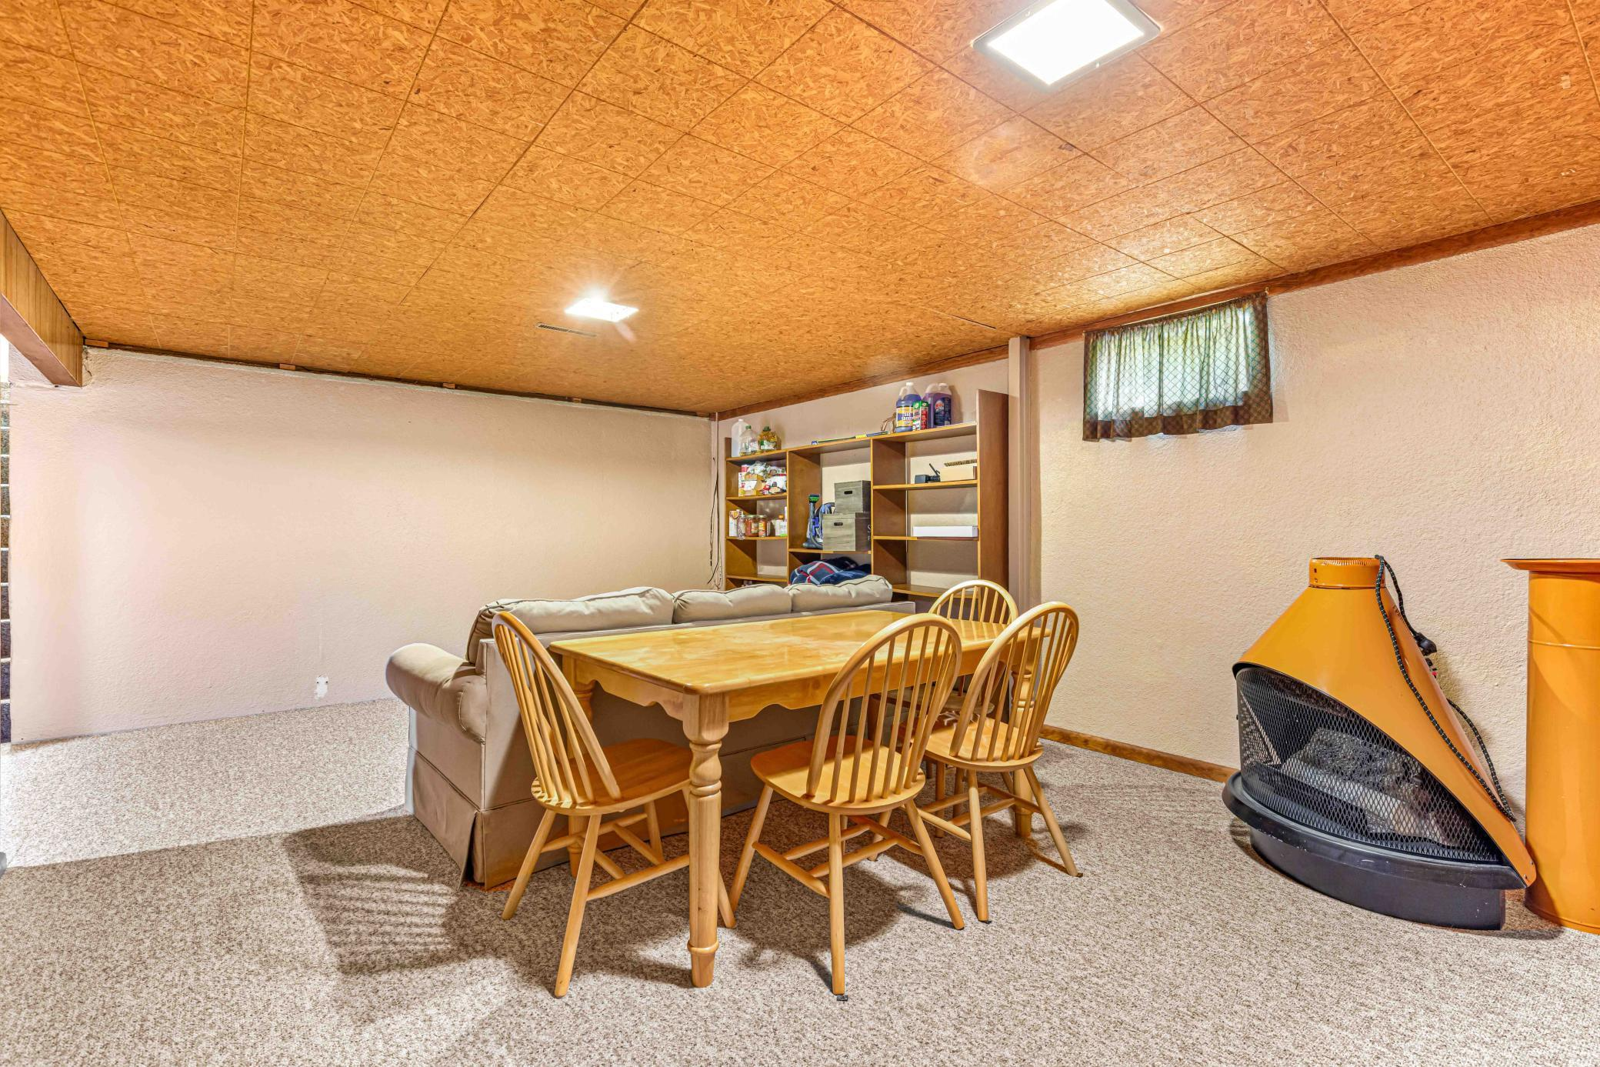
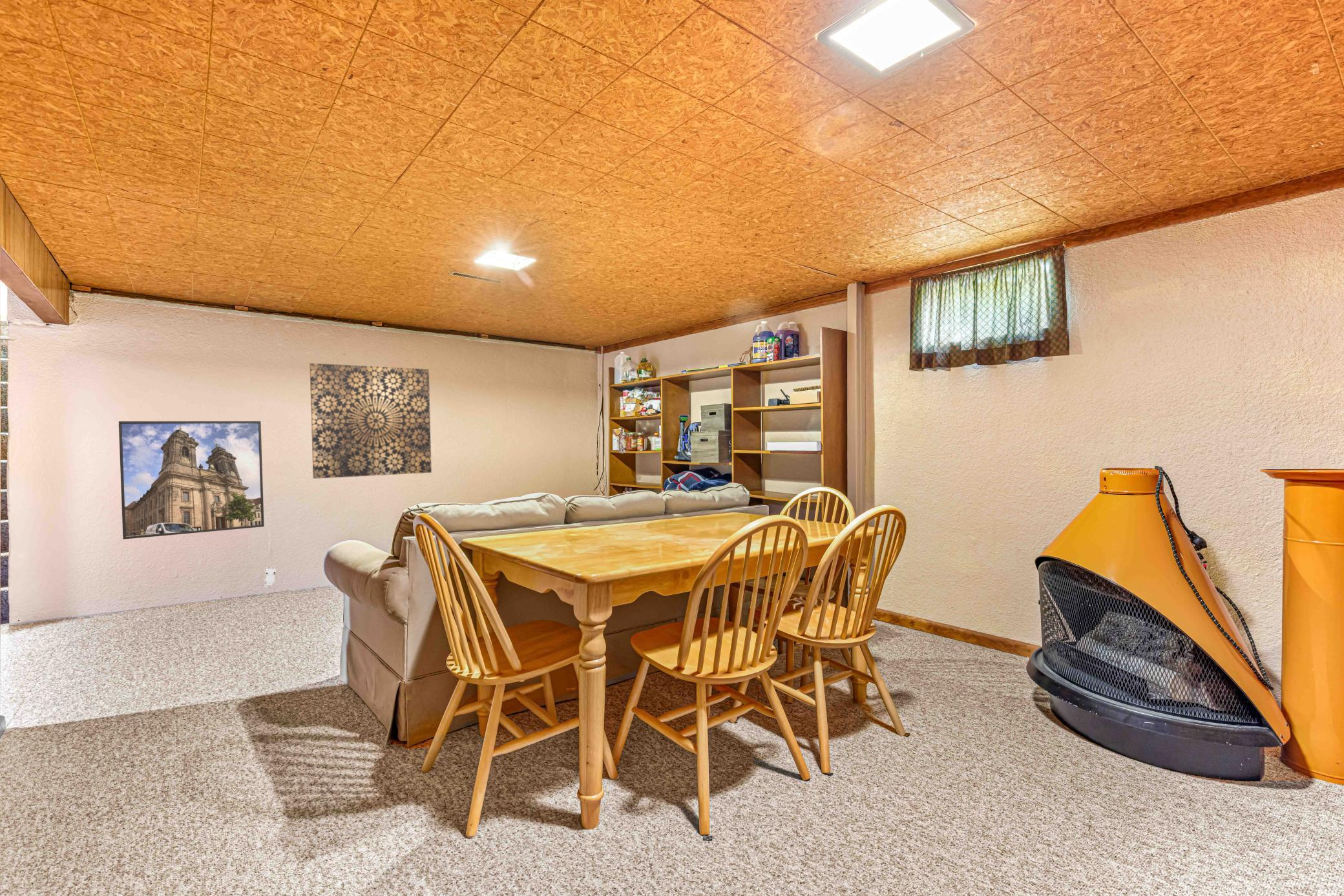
+ wall art [309,362,432,479]
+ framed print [118,421,265,540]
